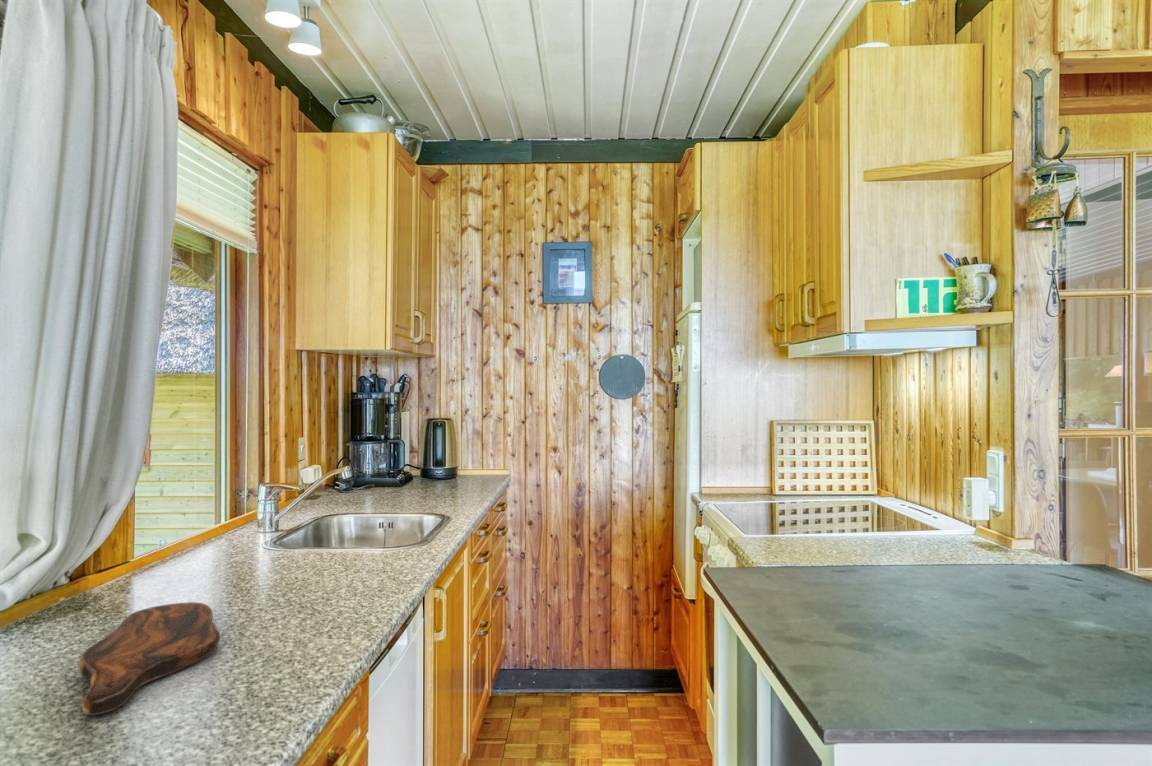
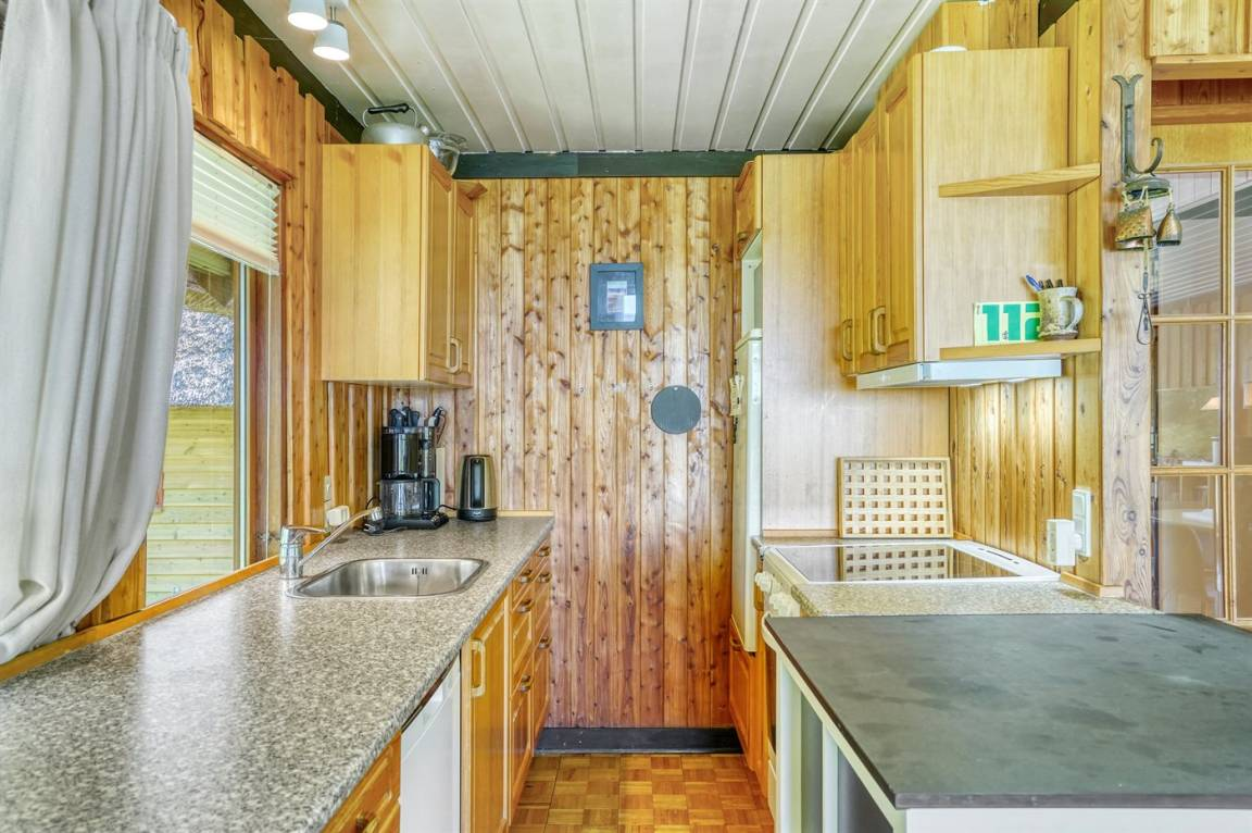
- cutting board [78,601,221,716]
